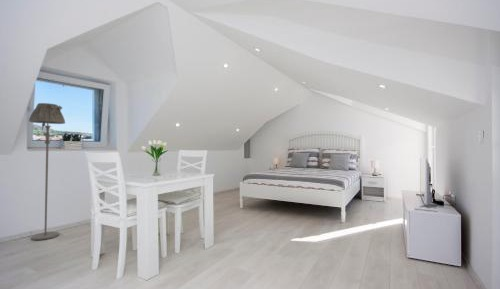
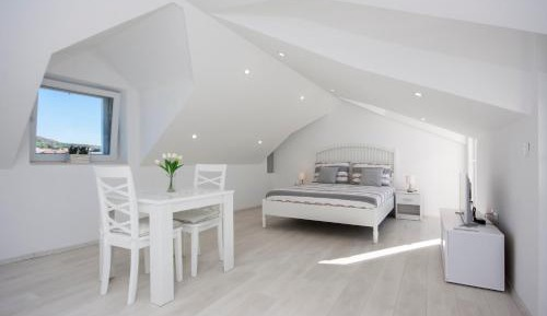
- floor lamp [28,102,66,241]
